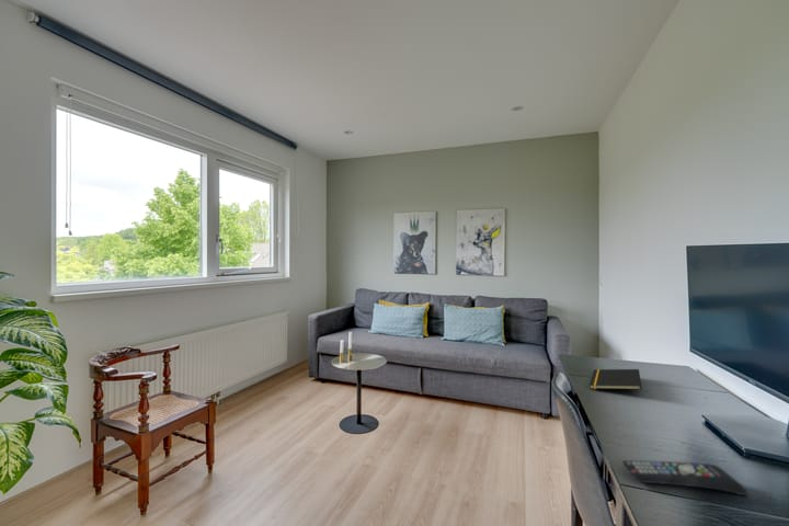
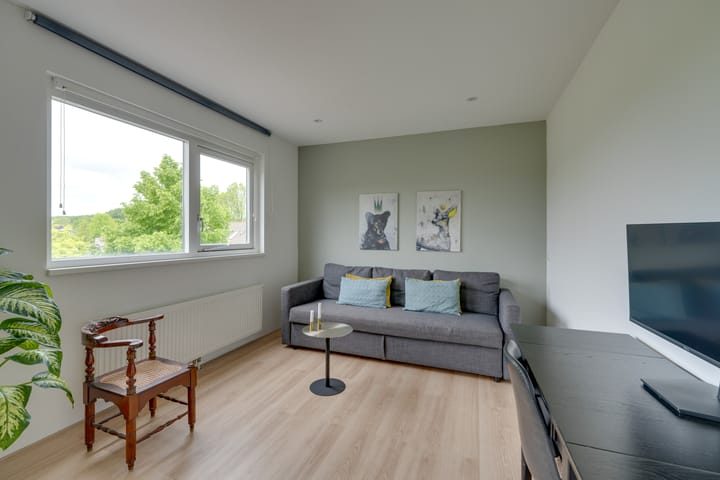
- remote control [620,459,750,498]
- notepad [588,368,642,390]
